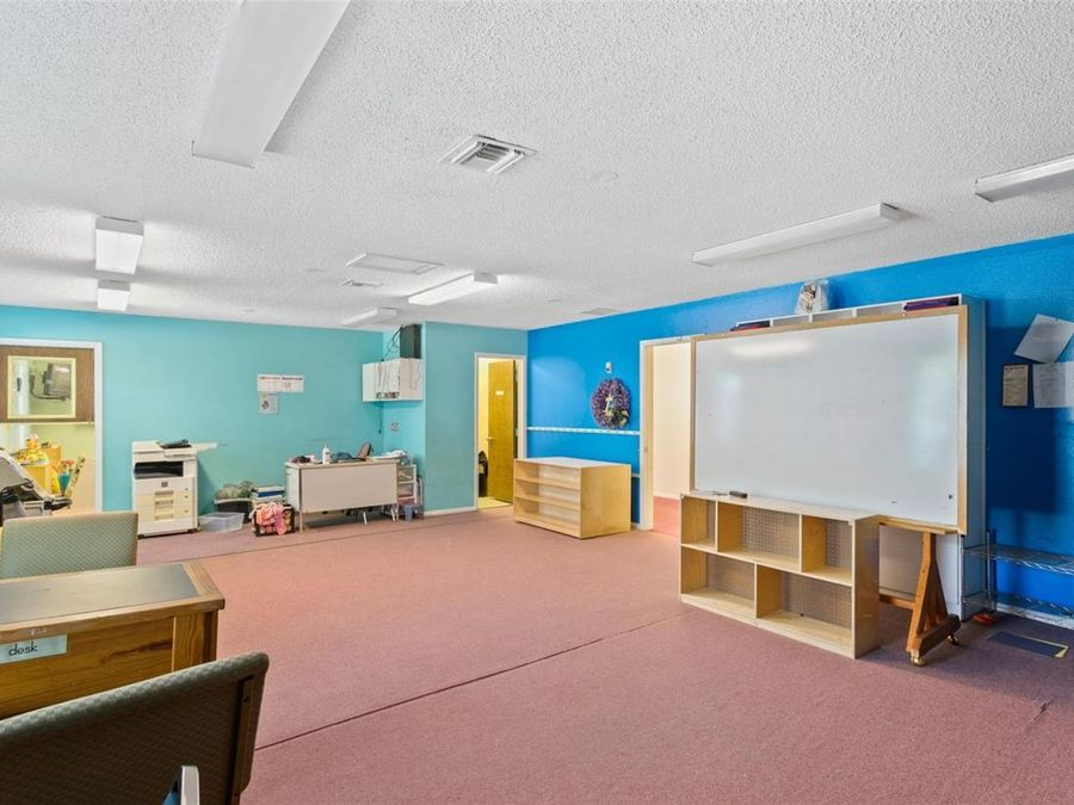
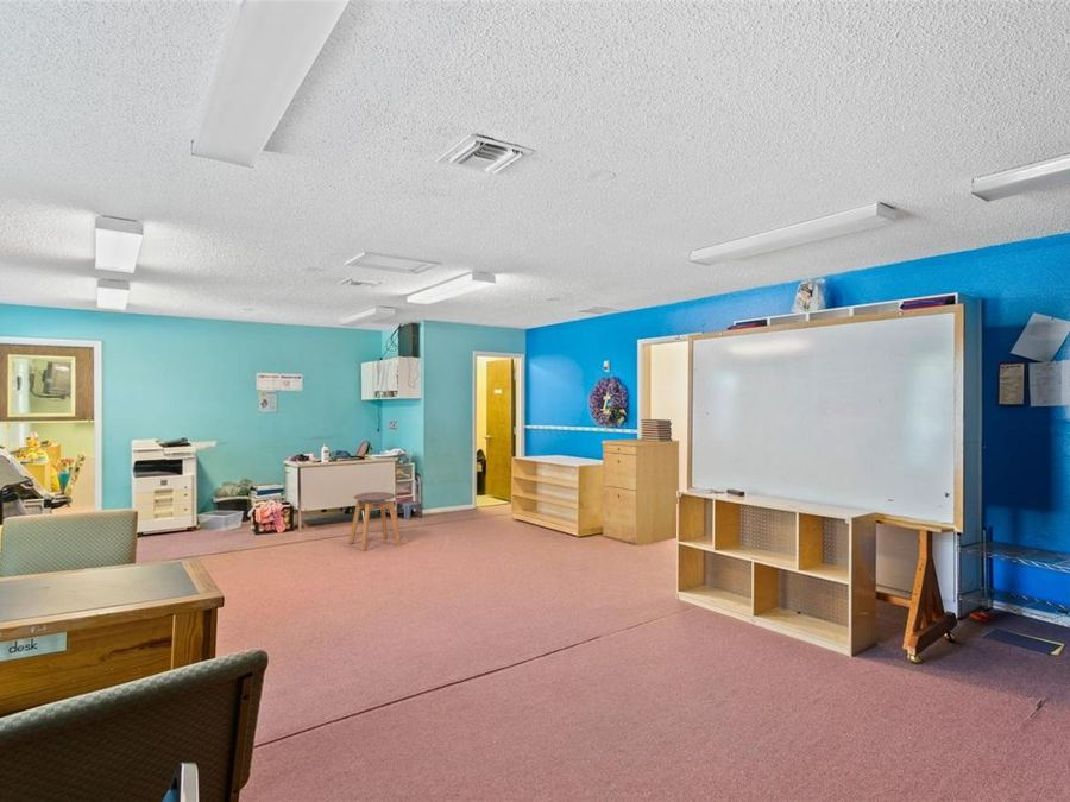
+ filing cabinet [600,437,680,547]
+ book stack [640,418,673,442]
+ stool [347,491,403,552]
